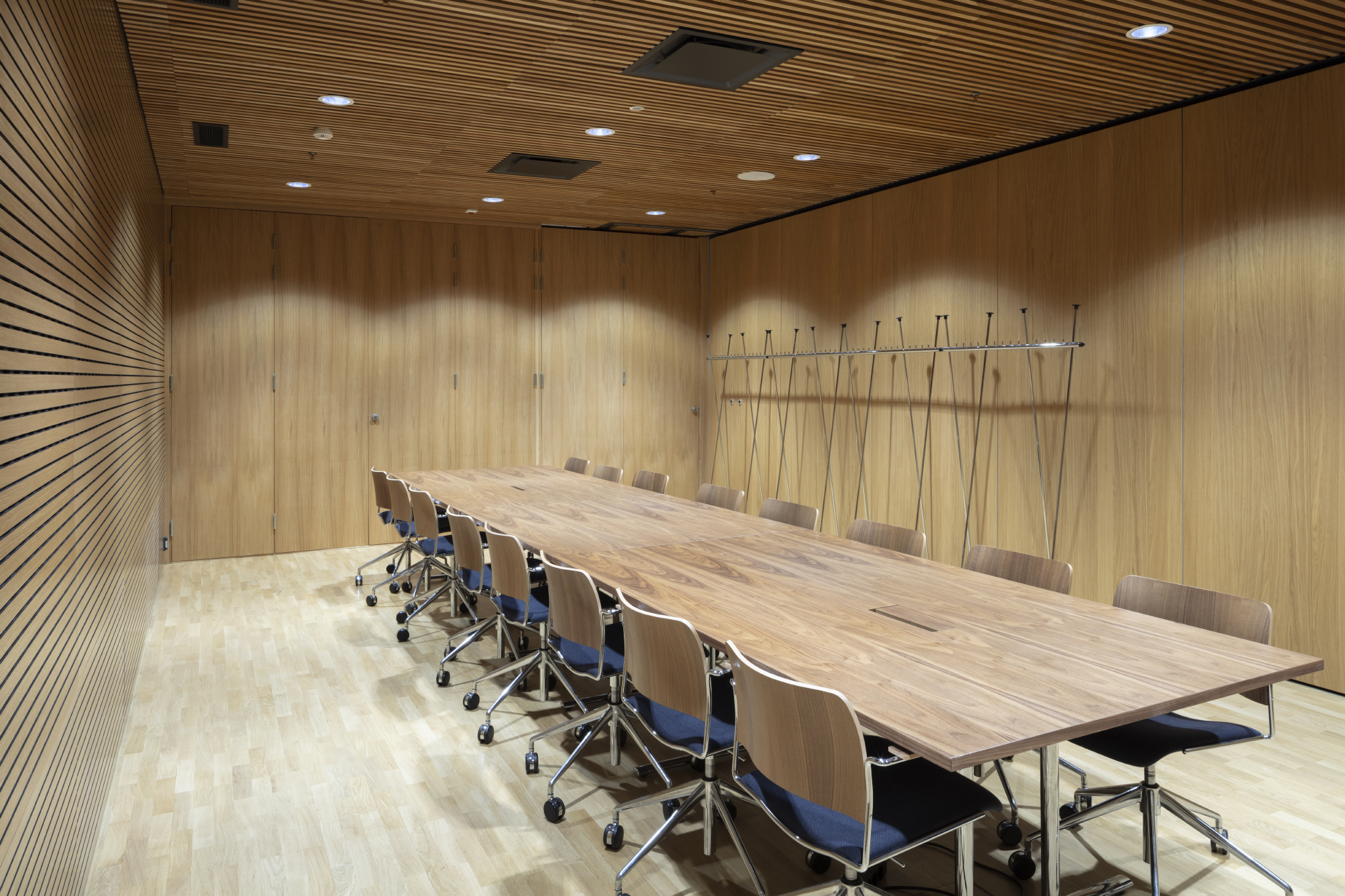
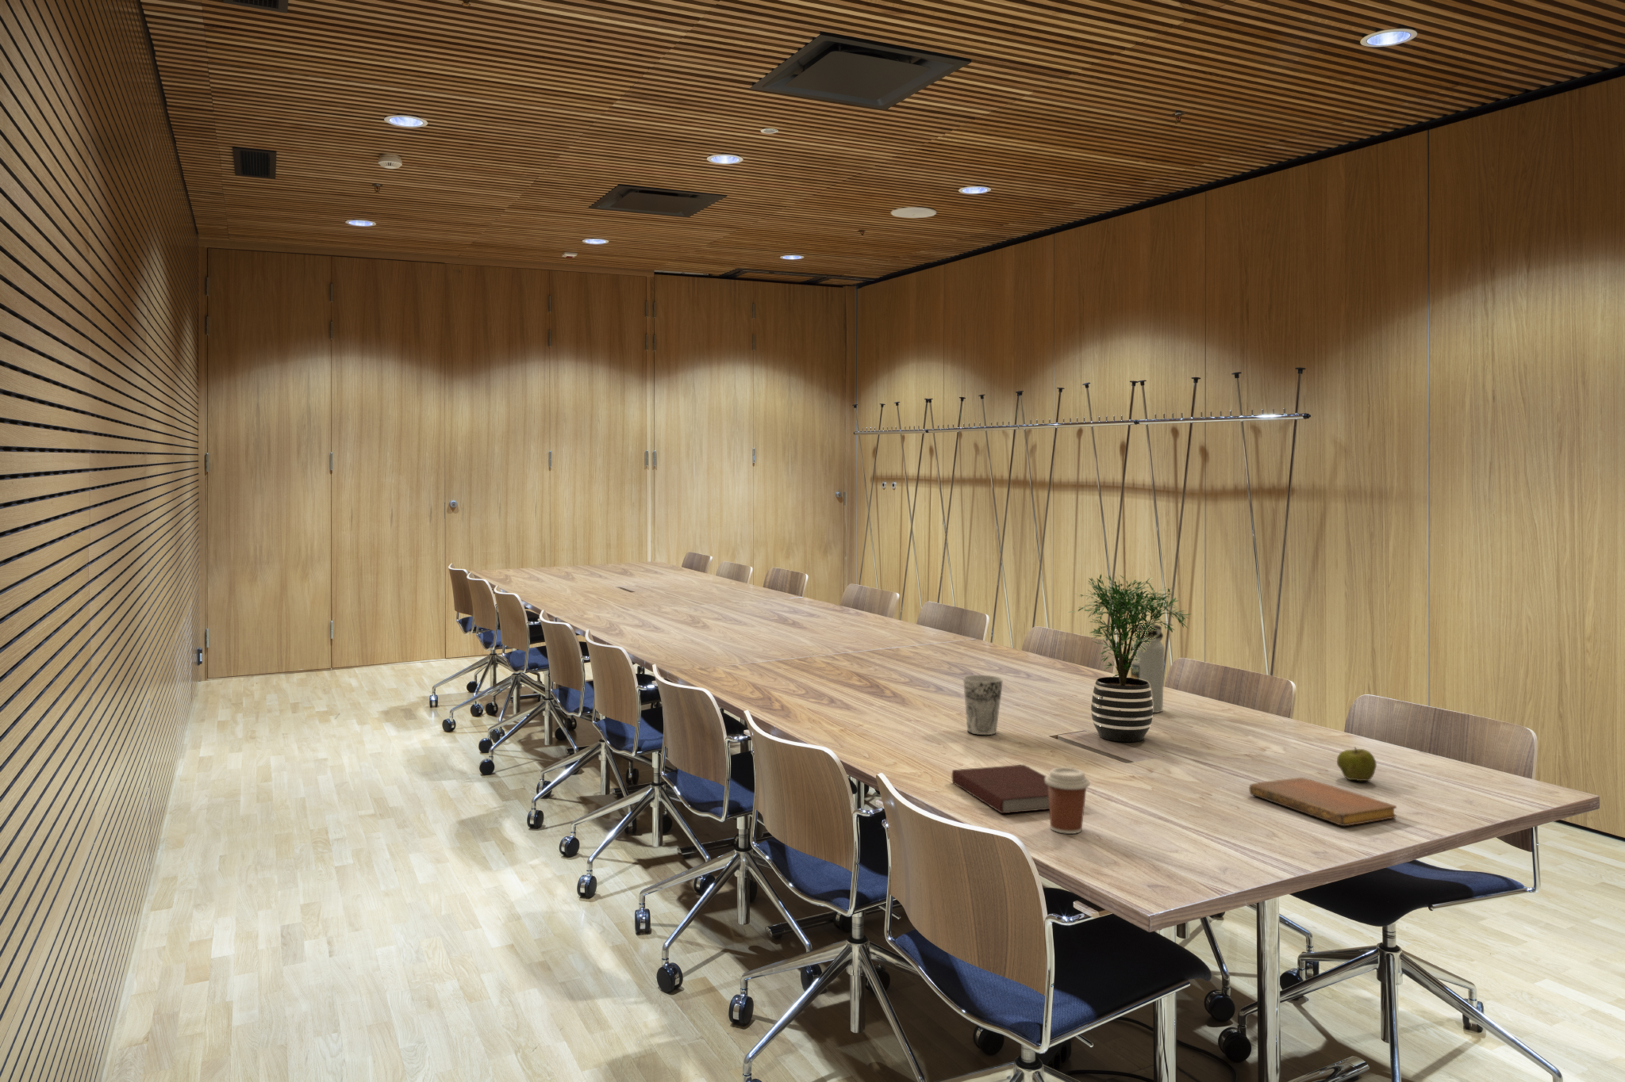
+ apple [1336,746,1377,781]
+ water bottle [1130,623,1166,714]
+ coffee cup [1045,767,1090,834]
+ cup [963,675,1004,735]
+ notebook [951,764,1050,814]
+ notebook [1249,776,1398,827]
+ potted plant [1068,574,1191,743]
